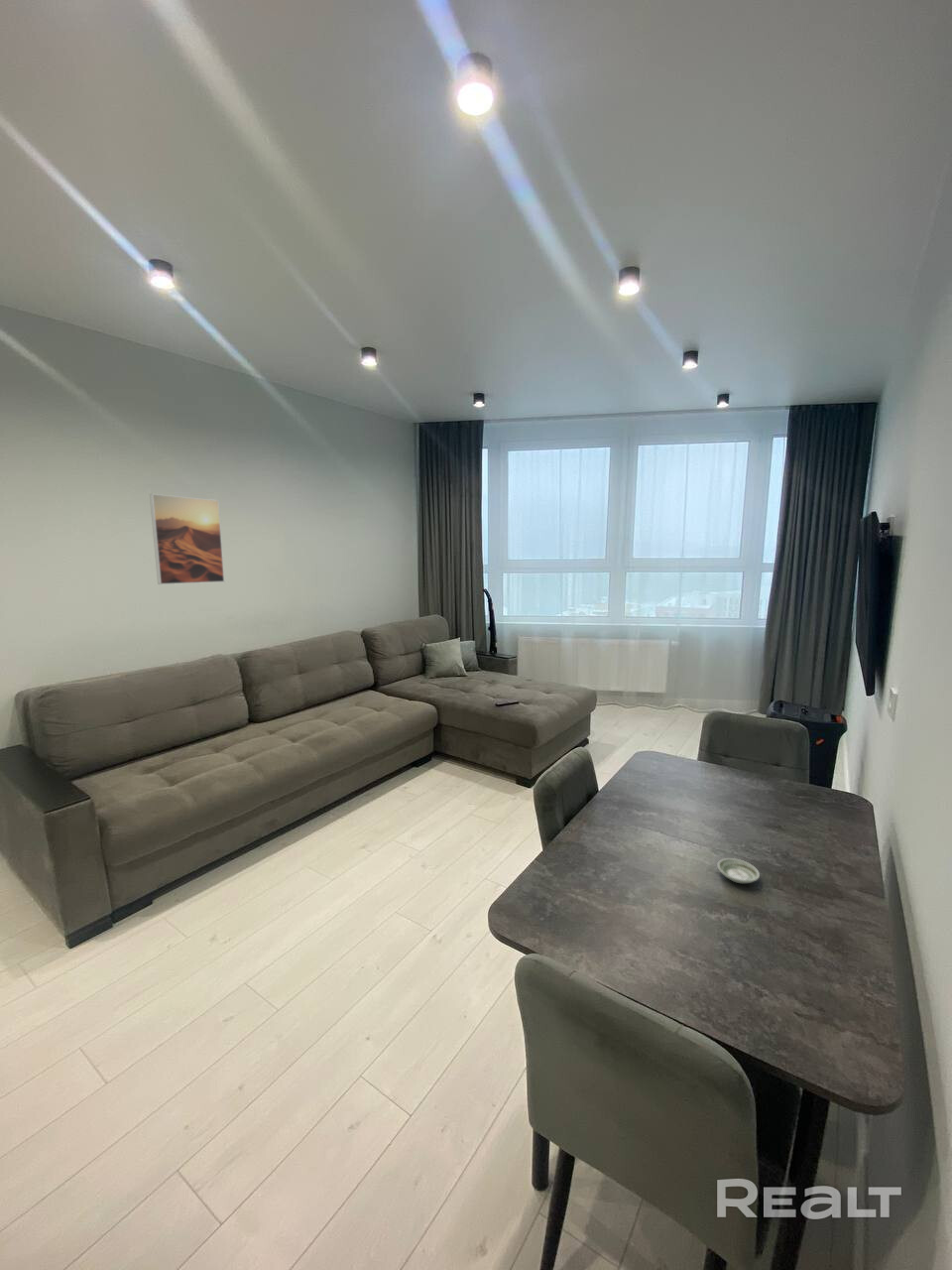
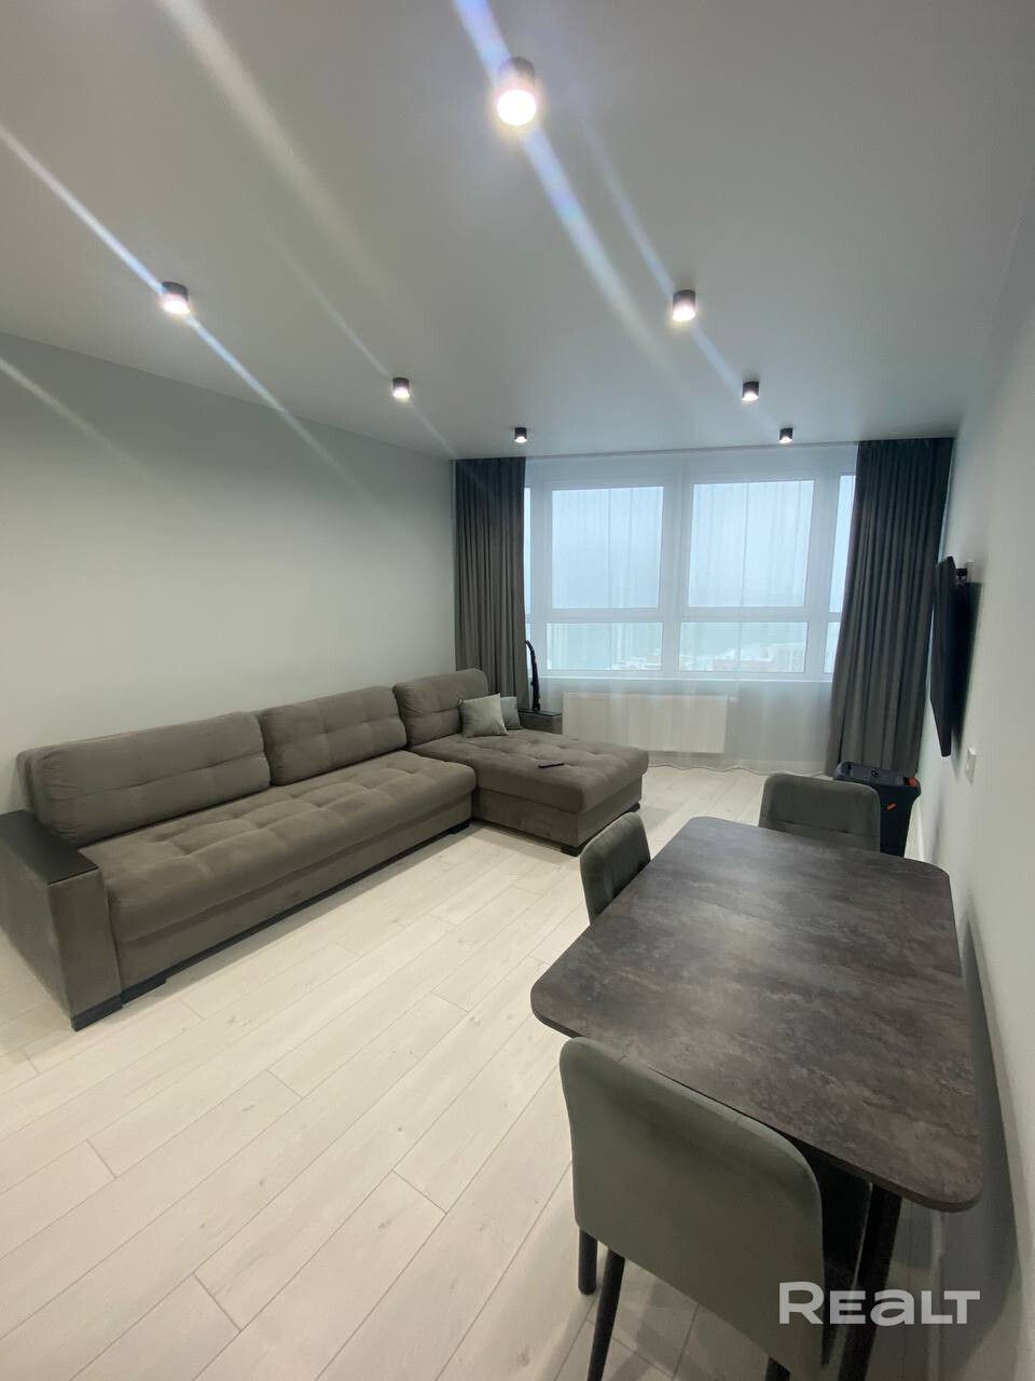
- saucer [716,857,761,884]
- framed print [149,493,225,585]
